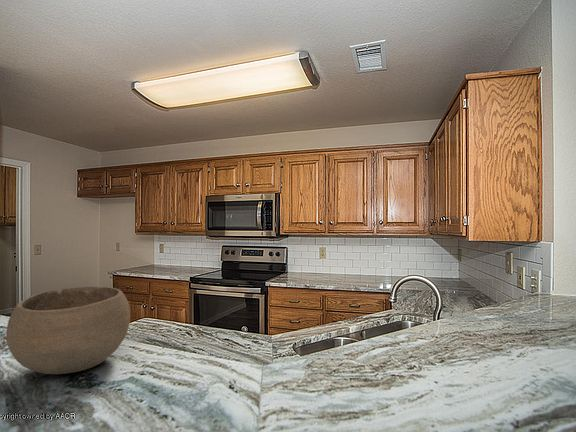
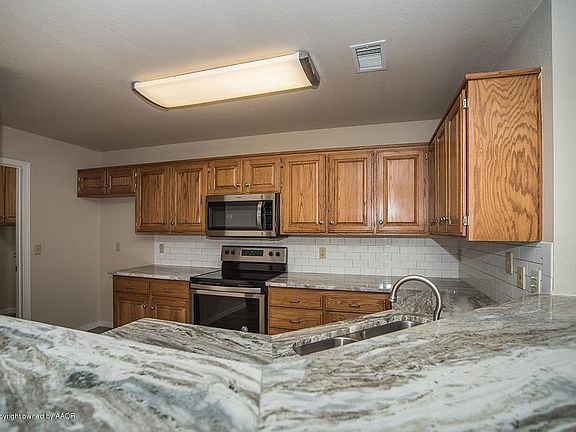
- bowl [5,286,131,375]
